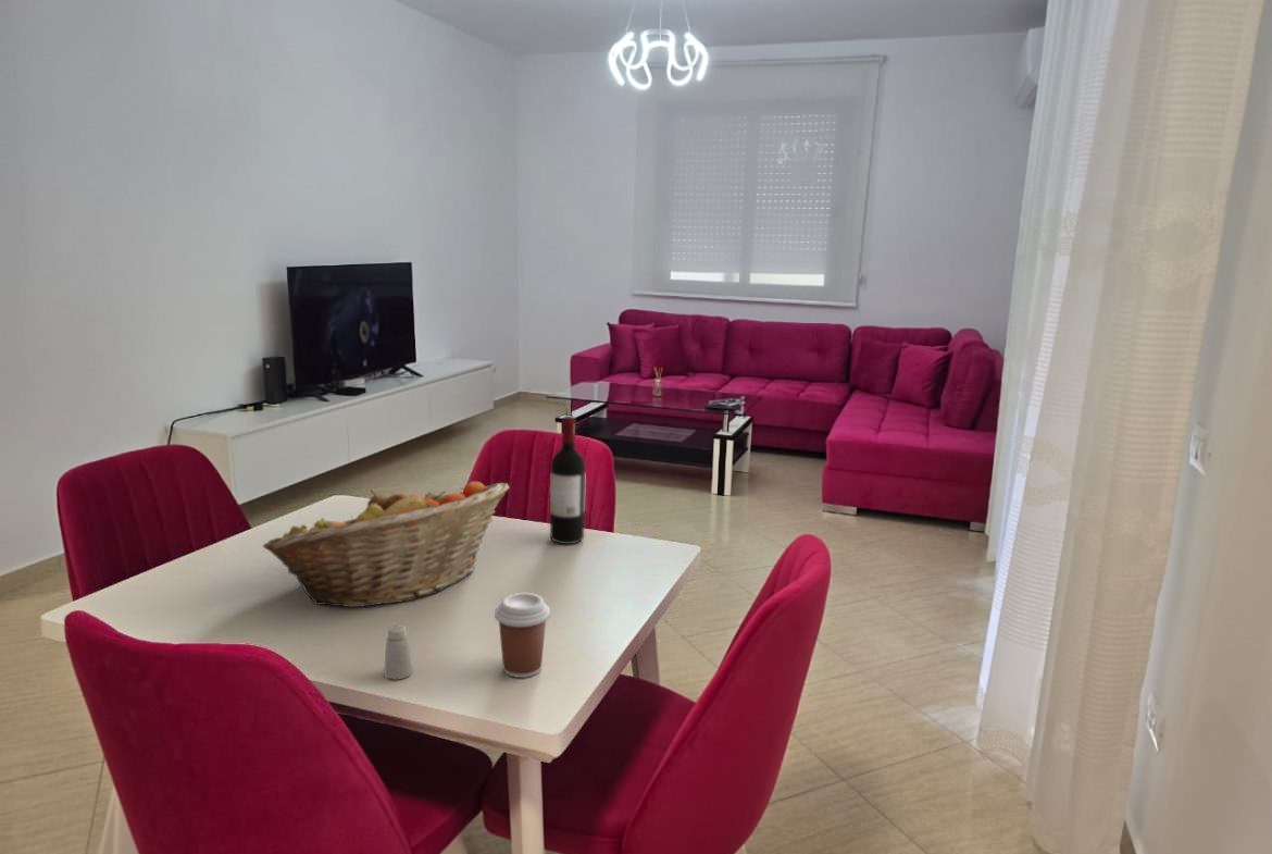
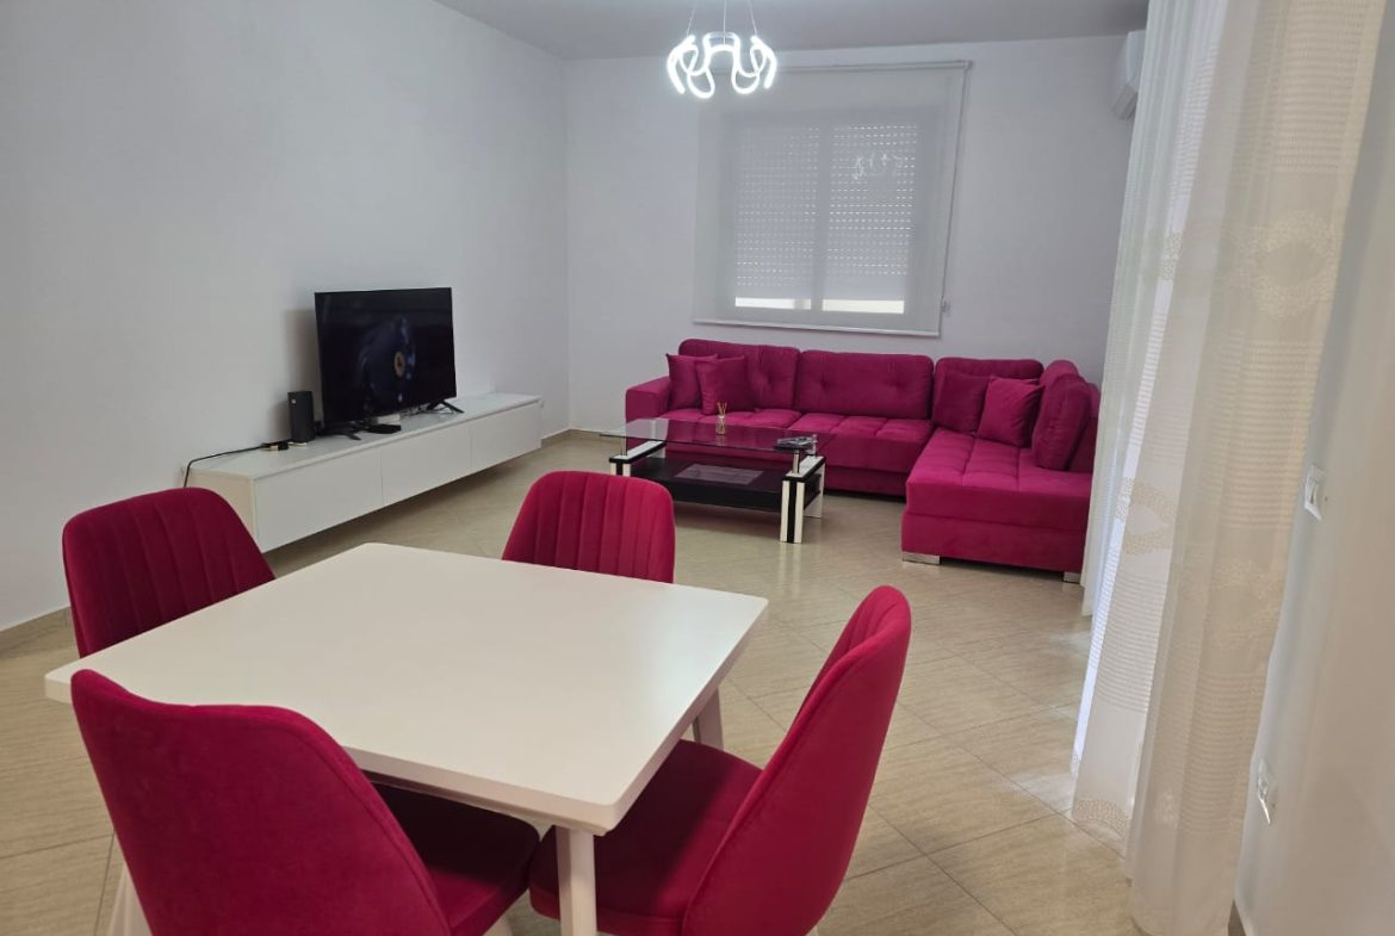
- fruit basket [262,481,510,608]
- coffee cup [494,592,551,679]
- wine bottle [549,414,586,545]
- saltshaker [384,624,413,680]
